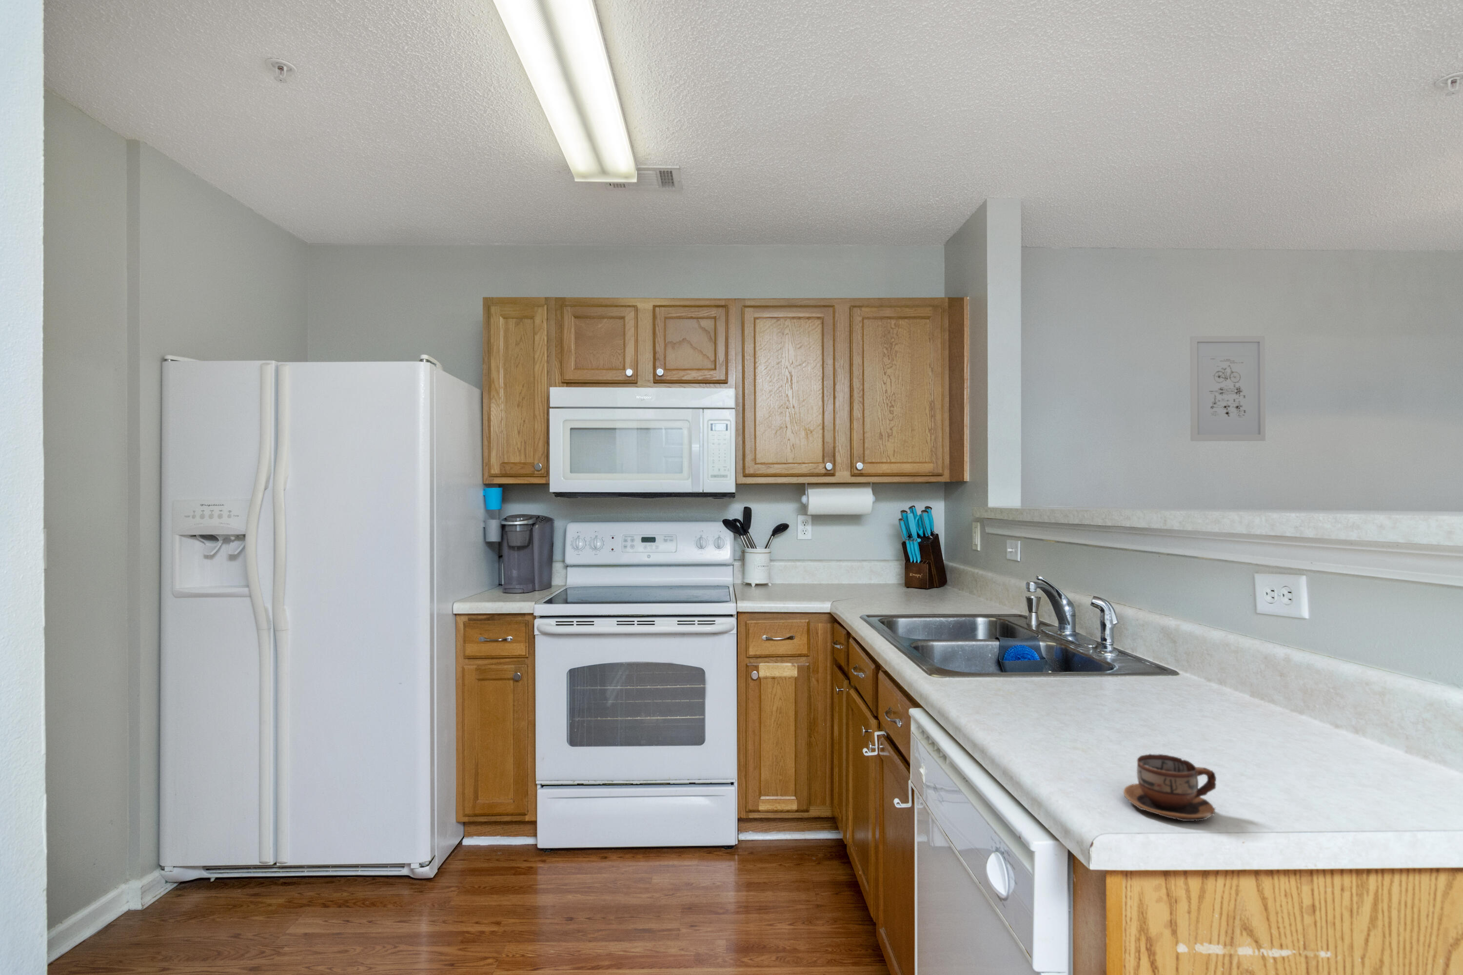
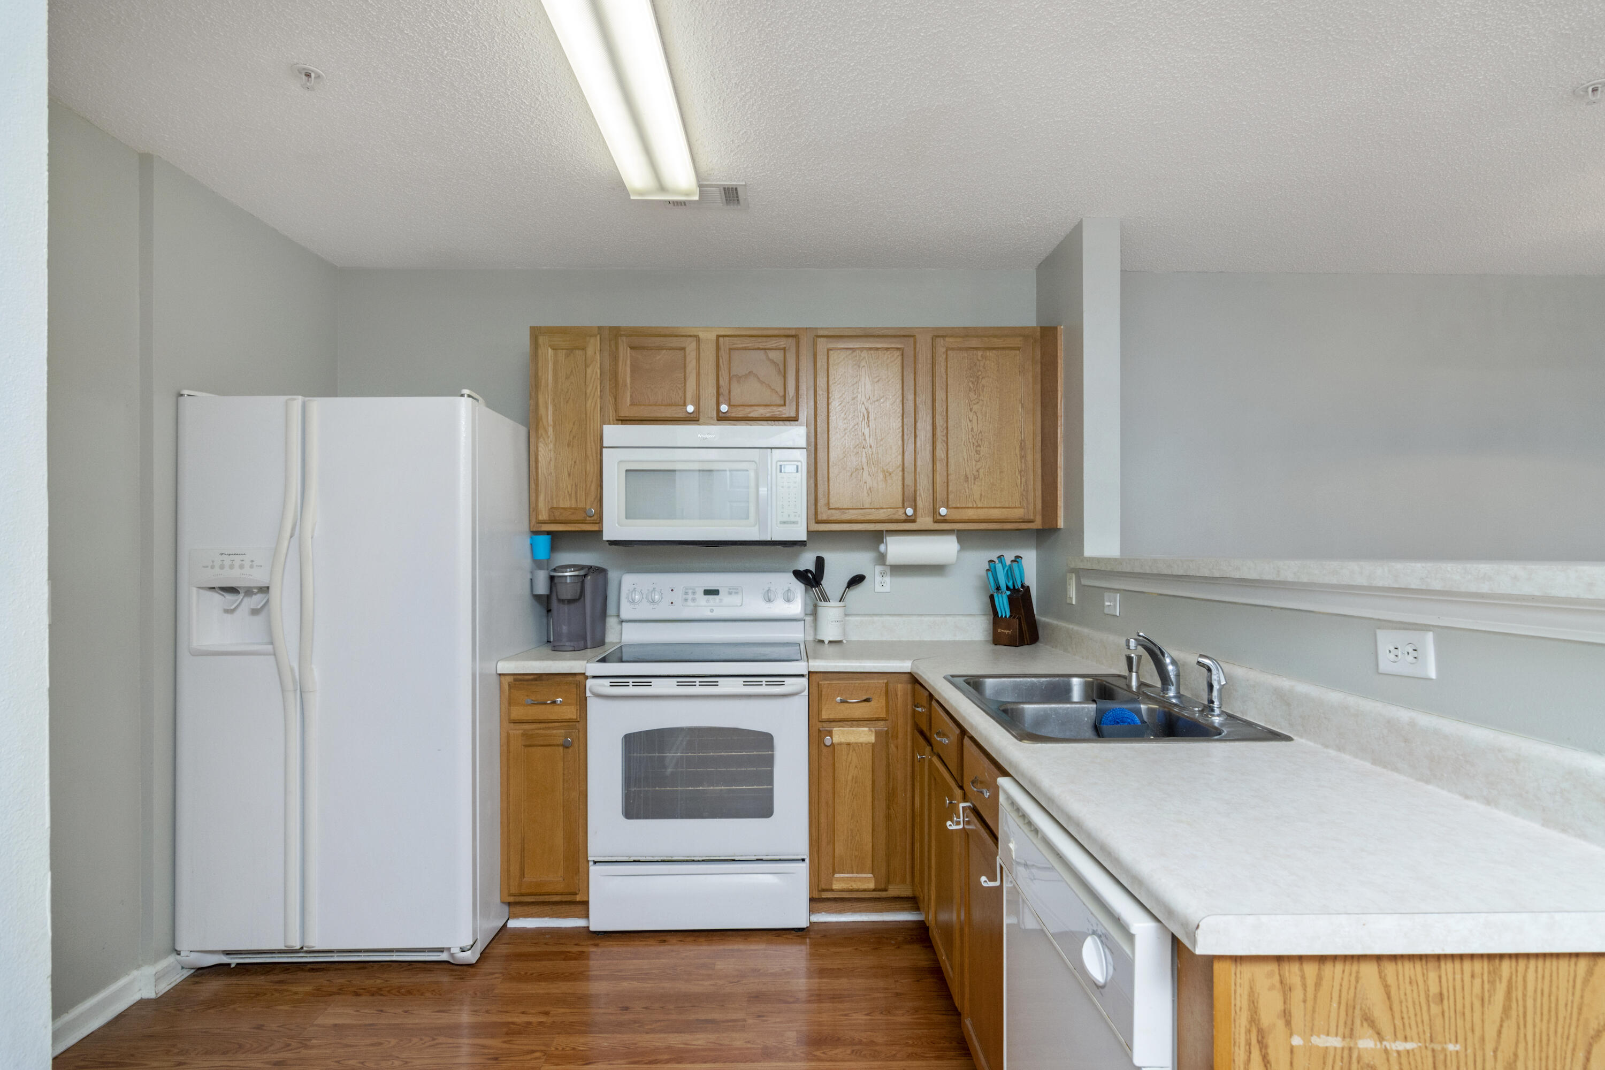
- wall art [1190,335,1266,442]
- cup [1122,753,1217,822]
